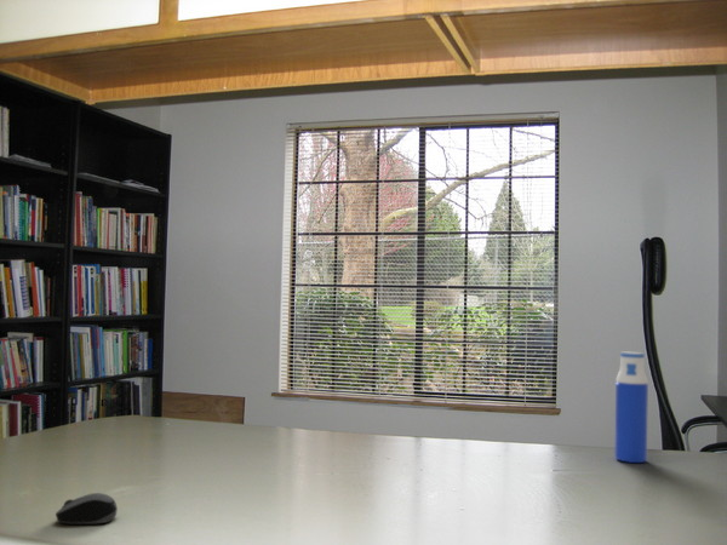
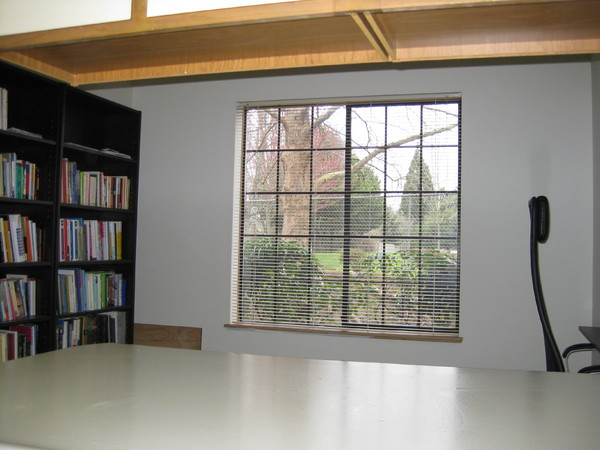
- computer mouse [55,492,119,524]
- water bottle [613,351,649,464]
